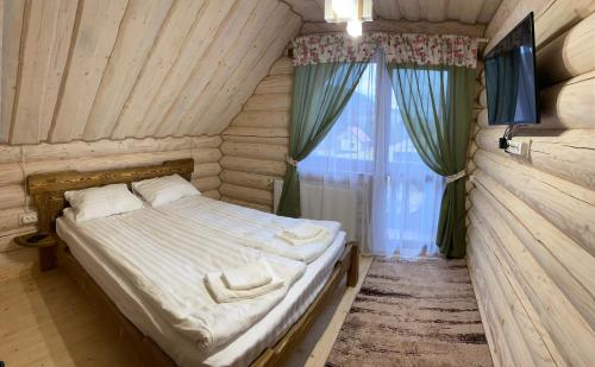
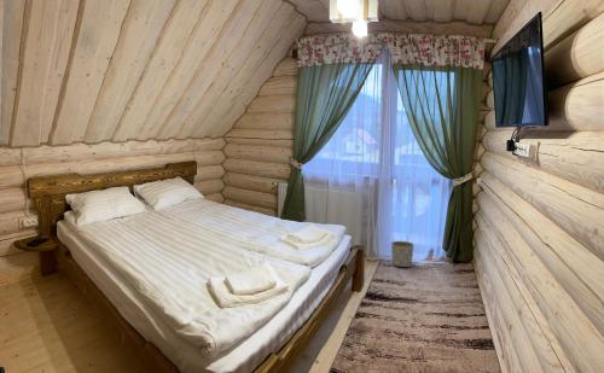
+ planter [390,240,414,269]
